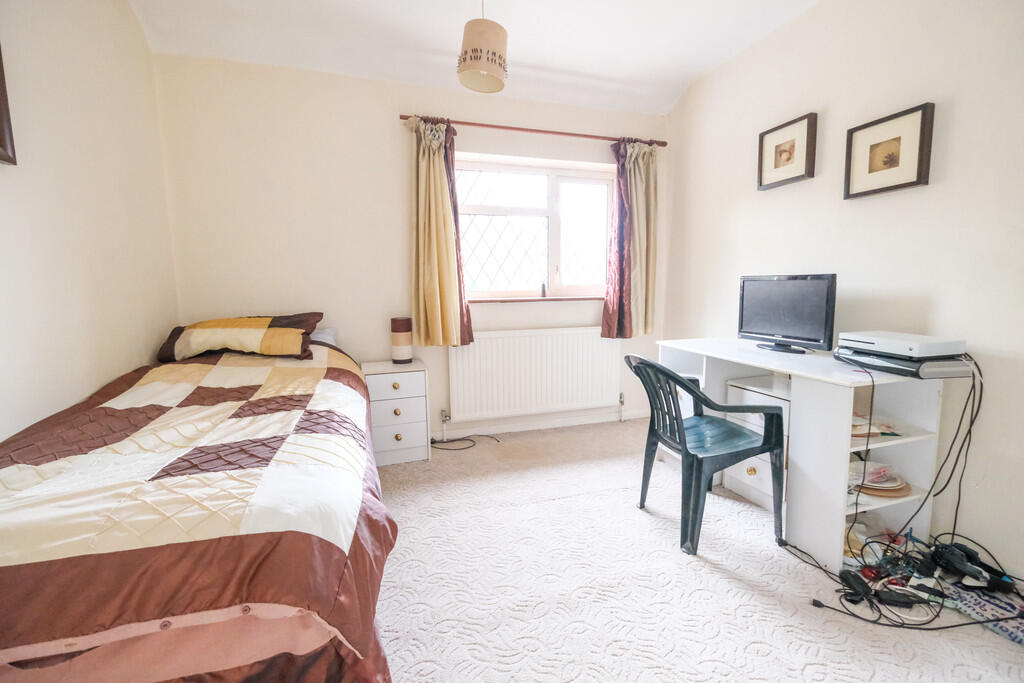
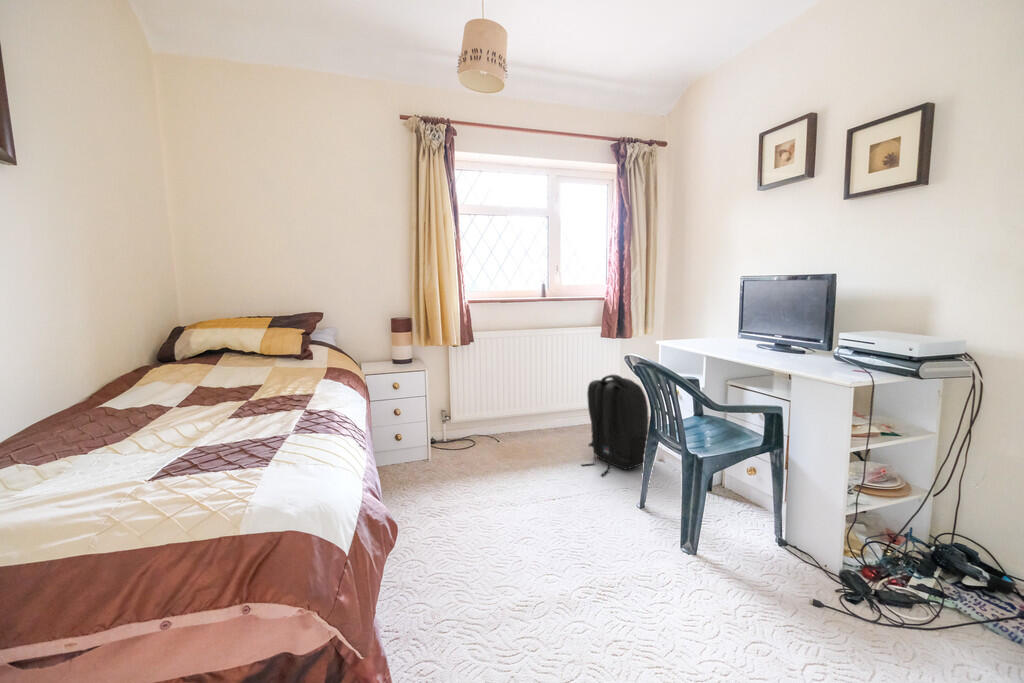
+ backpack [580,373,650,477]
